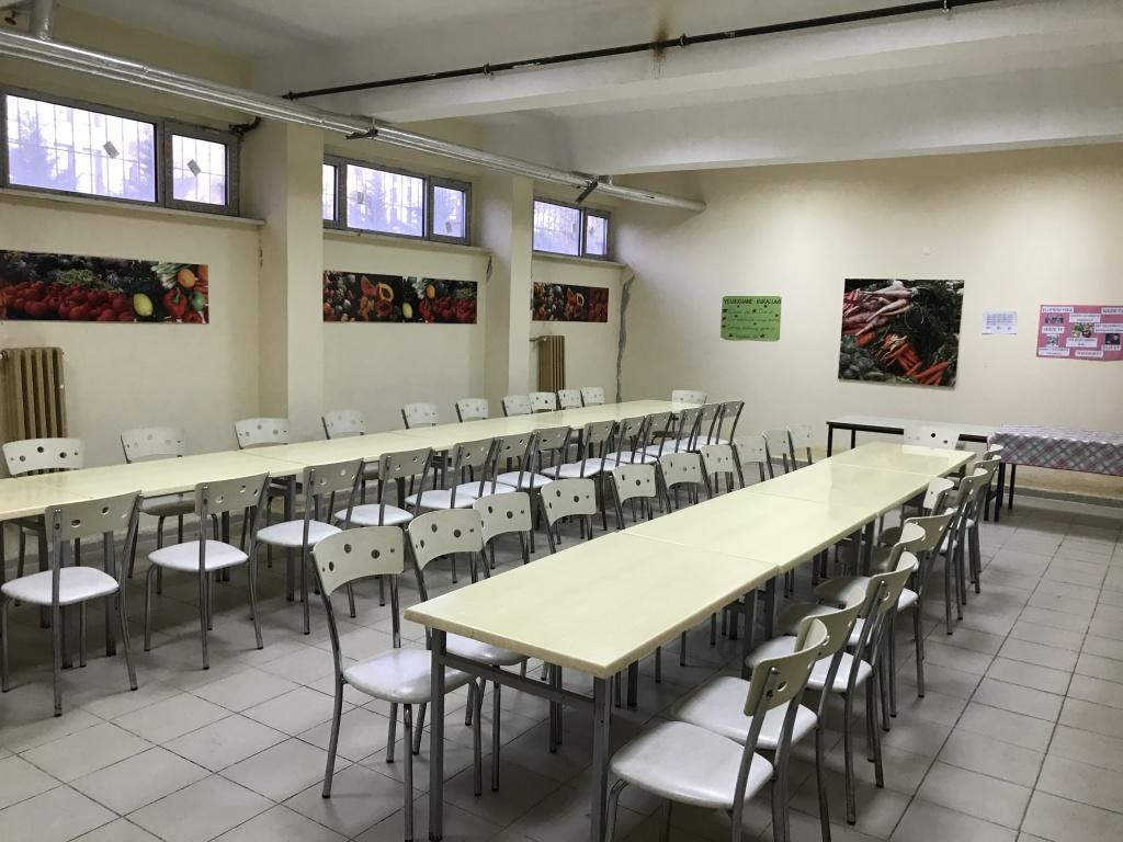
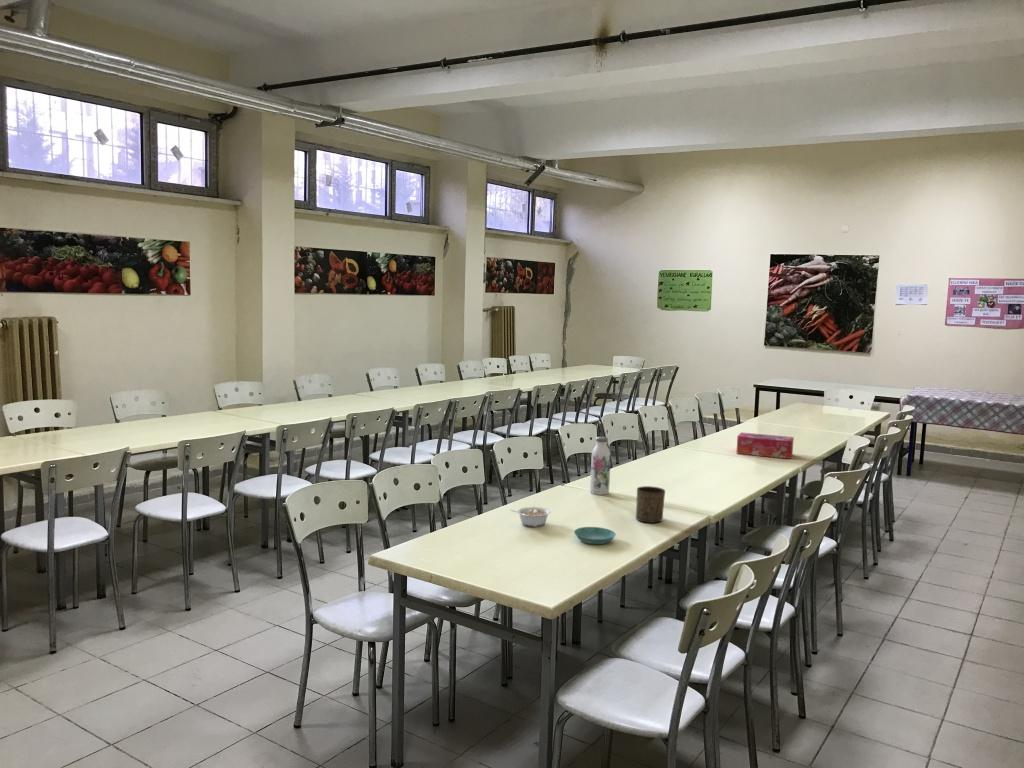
+ tissue box [736,431,795,460]
+ legume [510,506,552,528]
+ water bottle [589,436,611,496]
+ saucer [573,526,617,545]
+ cup [635,485,666,524]
